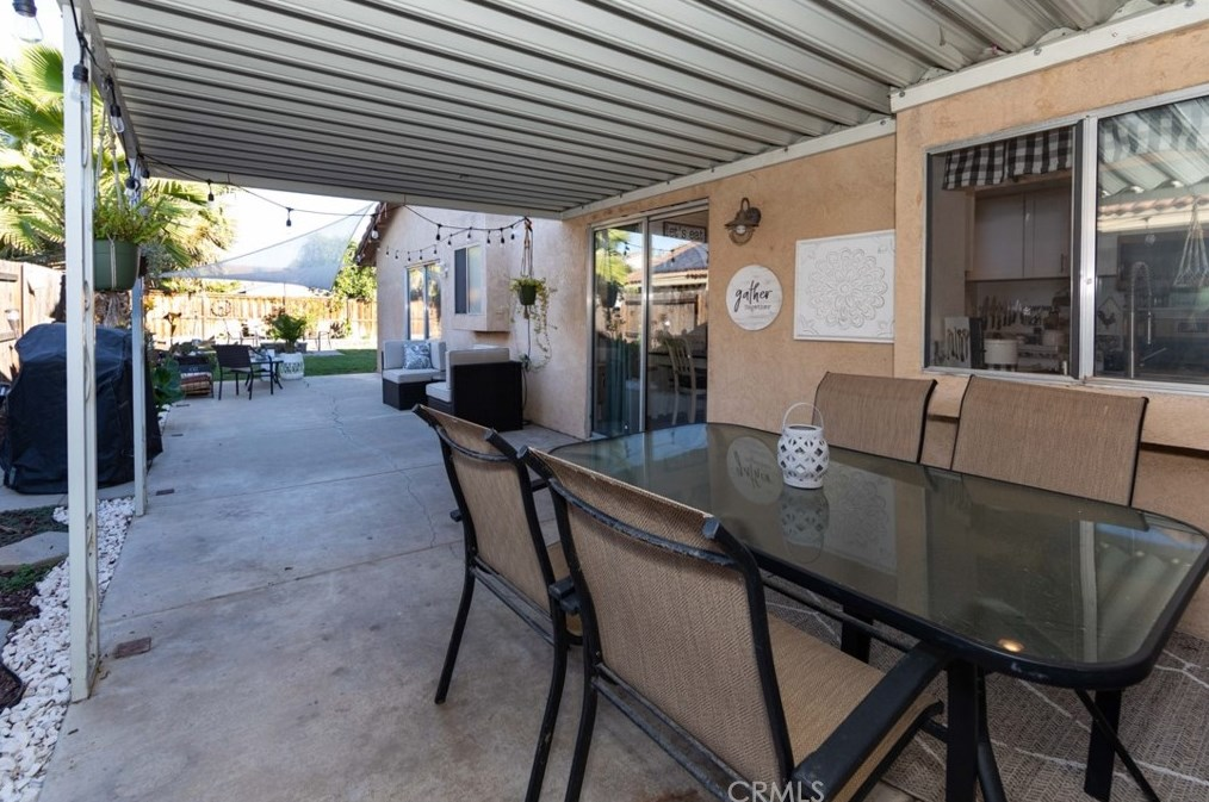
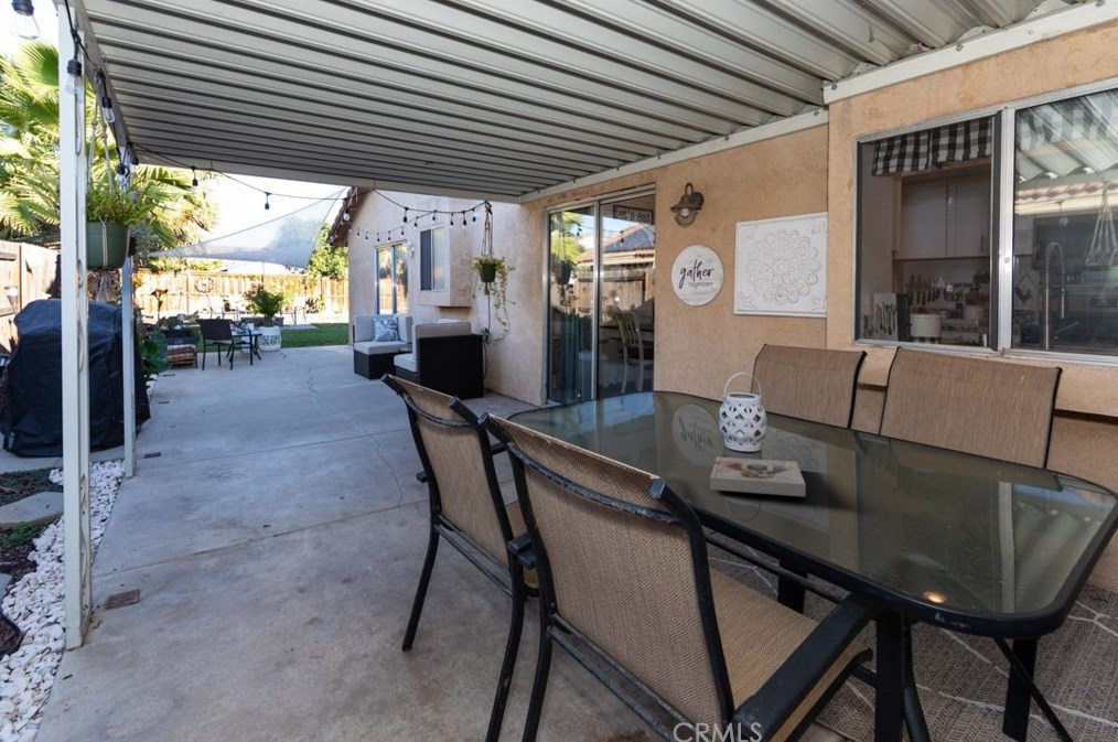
+ book [709,456,807,498]
